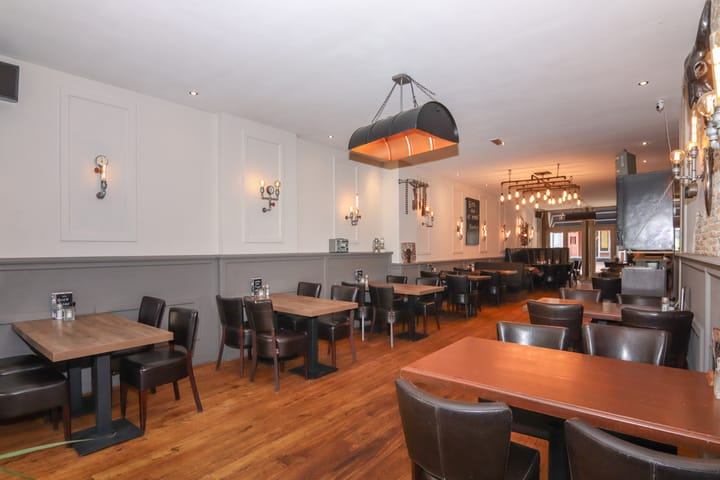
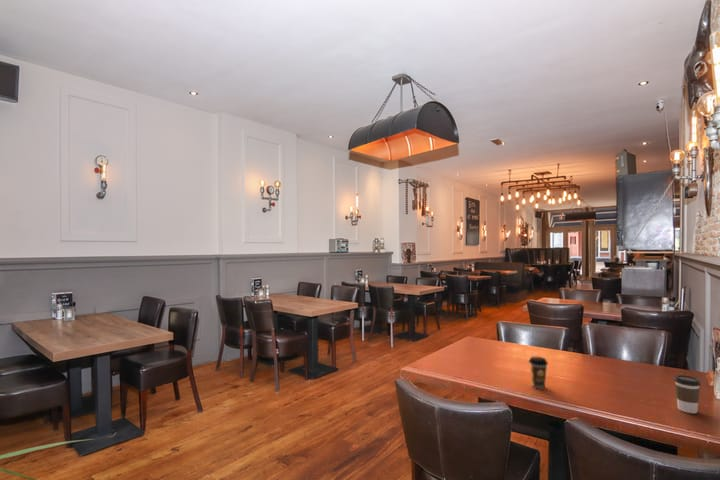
+ coffee cup [673,374,702,414]
+ coffee cup [528,356,549,389]
